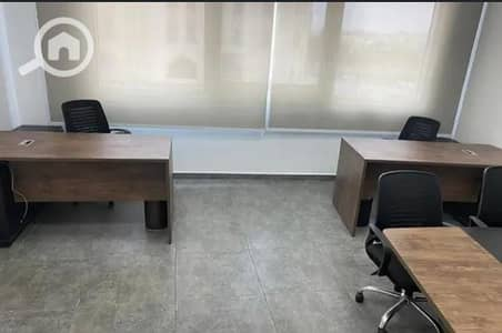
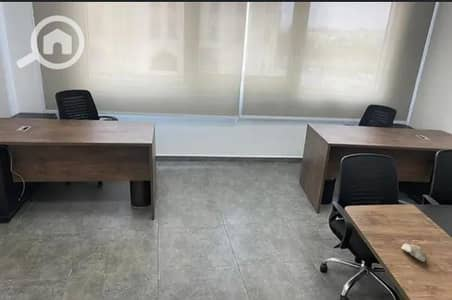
+ computer mouse [400,243,426,263]
